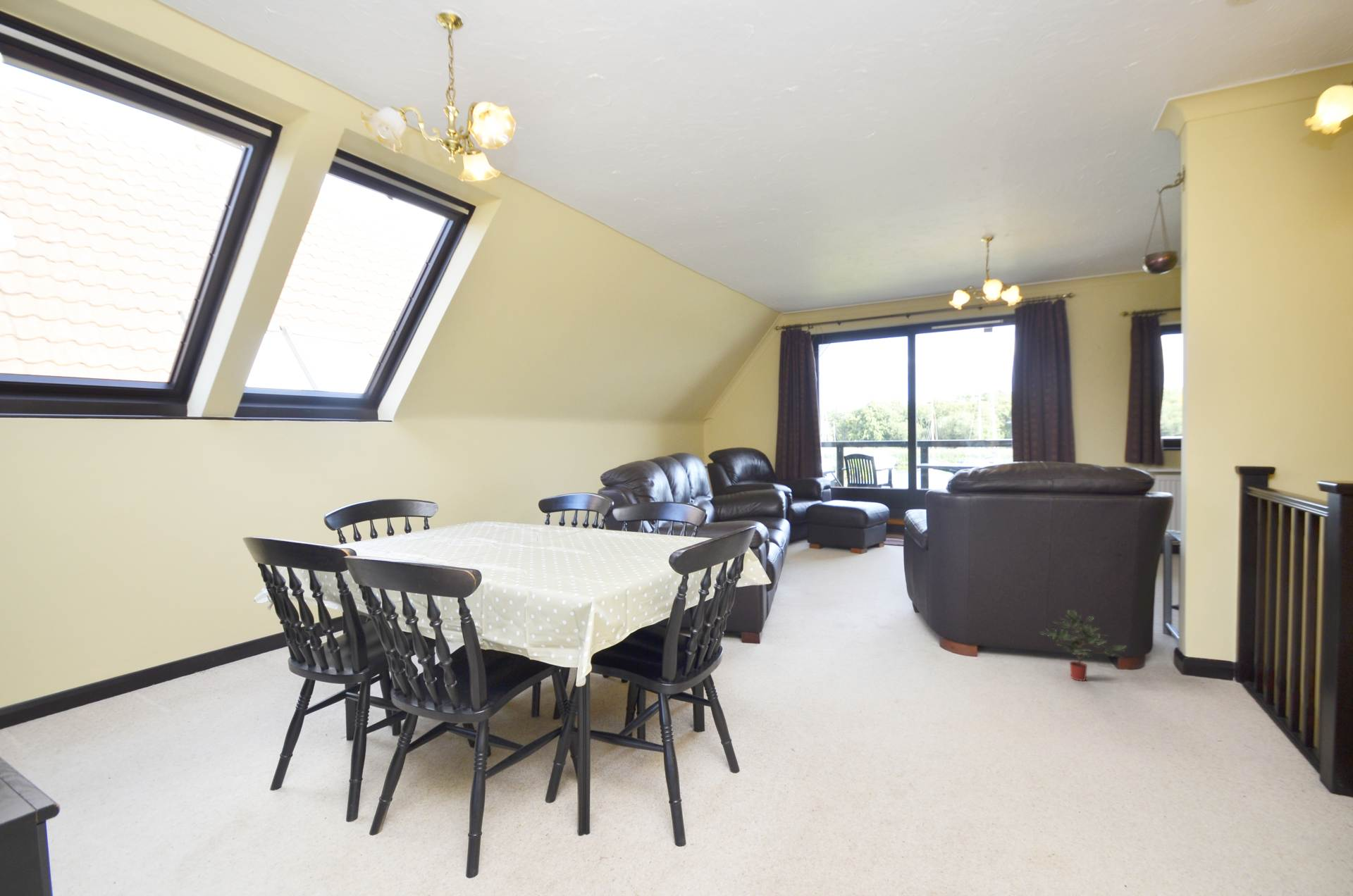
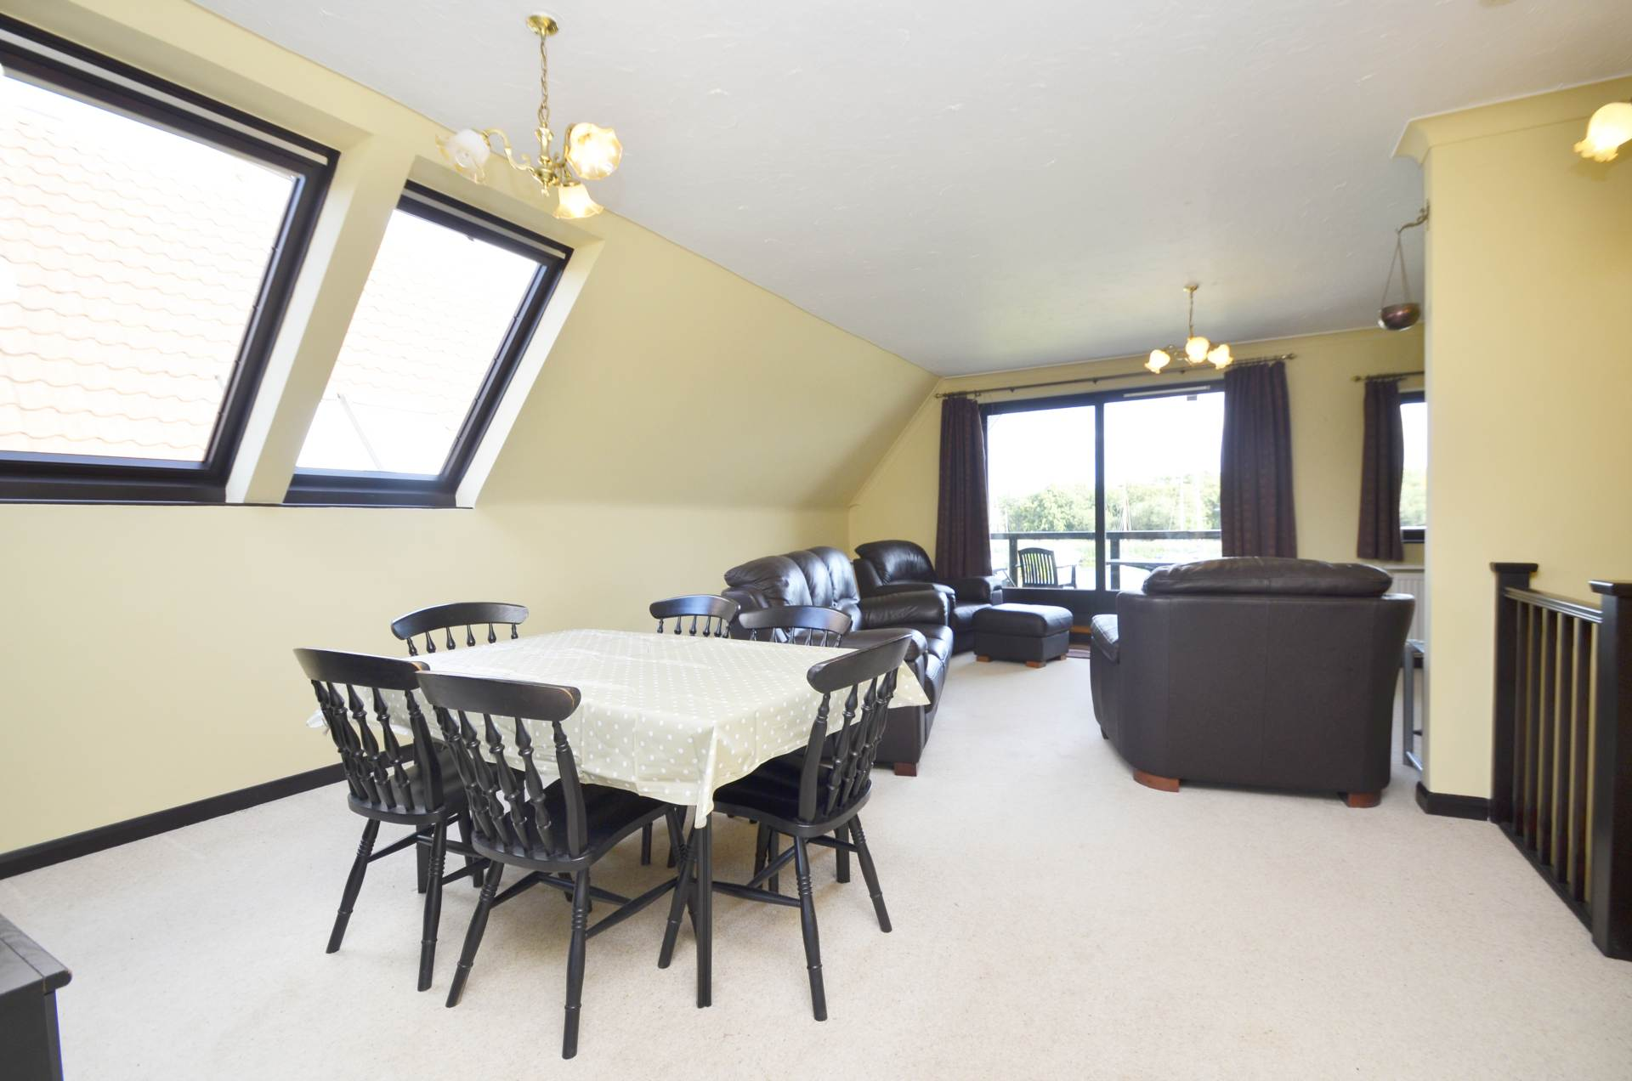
- potted plant [1037,609,1128,682]
